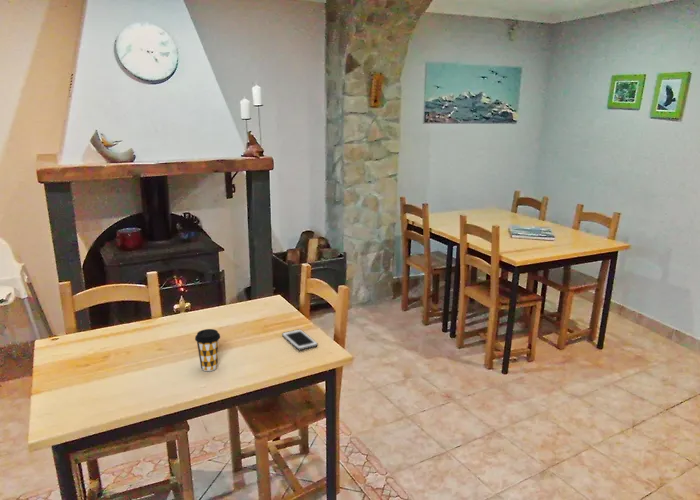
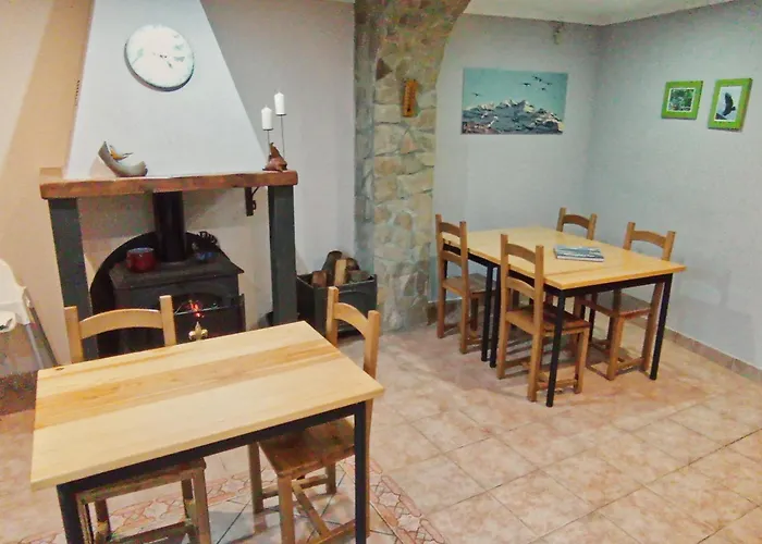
- cell phone [281,328,319,351]
- coffee cup [194,328,221,372]
